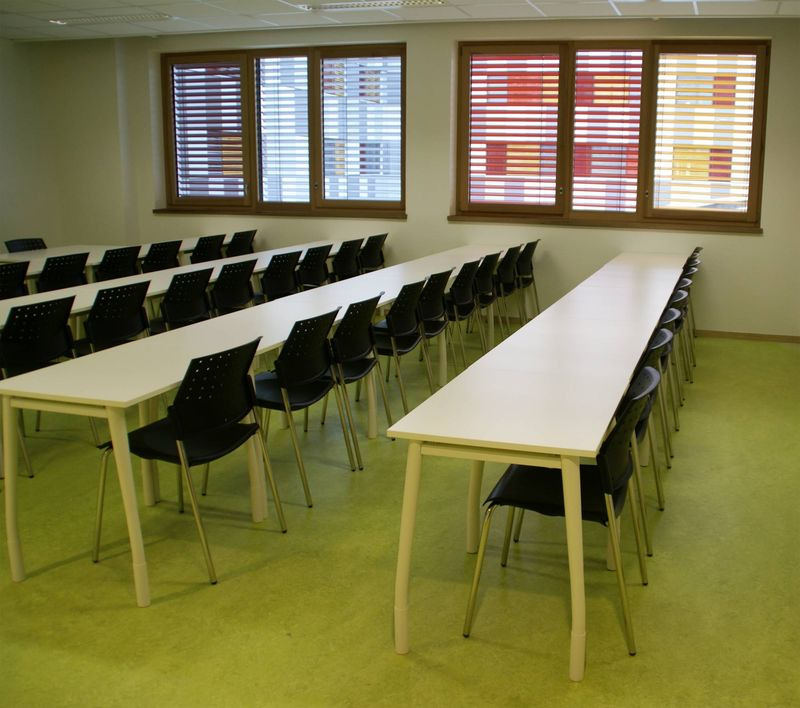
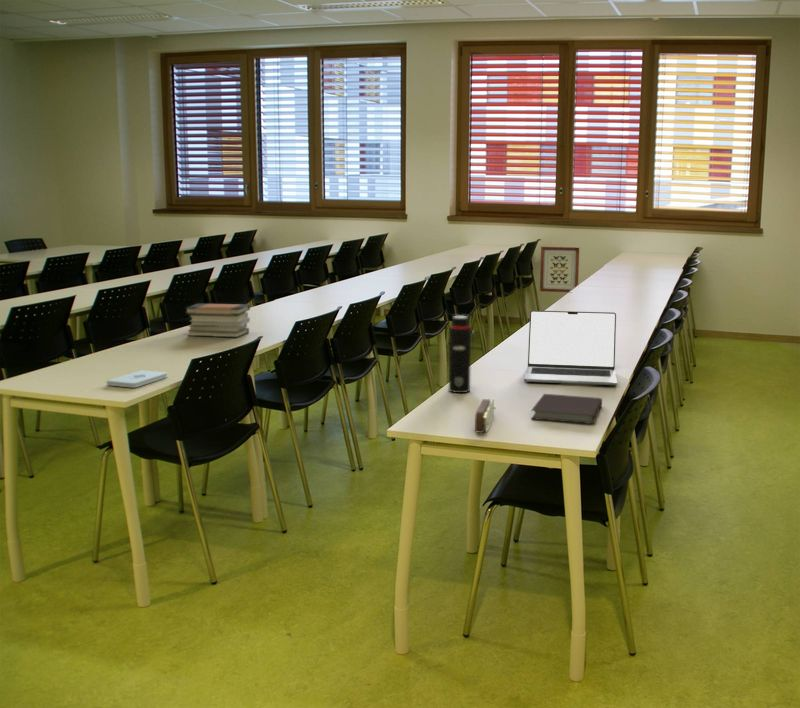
+ book stack [184,303,251,338]
+ pencil case [474,398,496,434]
+ laptop [523,309,618,386]
+ notepad [106,369,168,389]
+ wall art [539,246,581,293]
+ water bottle [448,315,476,394]
+ notebook [530,393,603,425]
